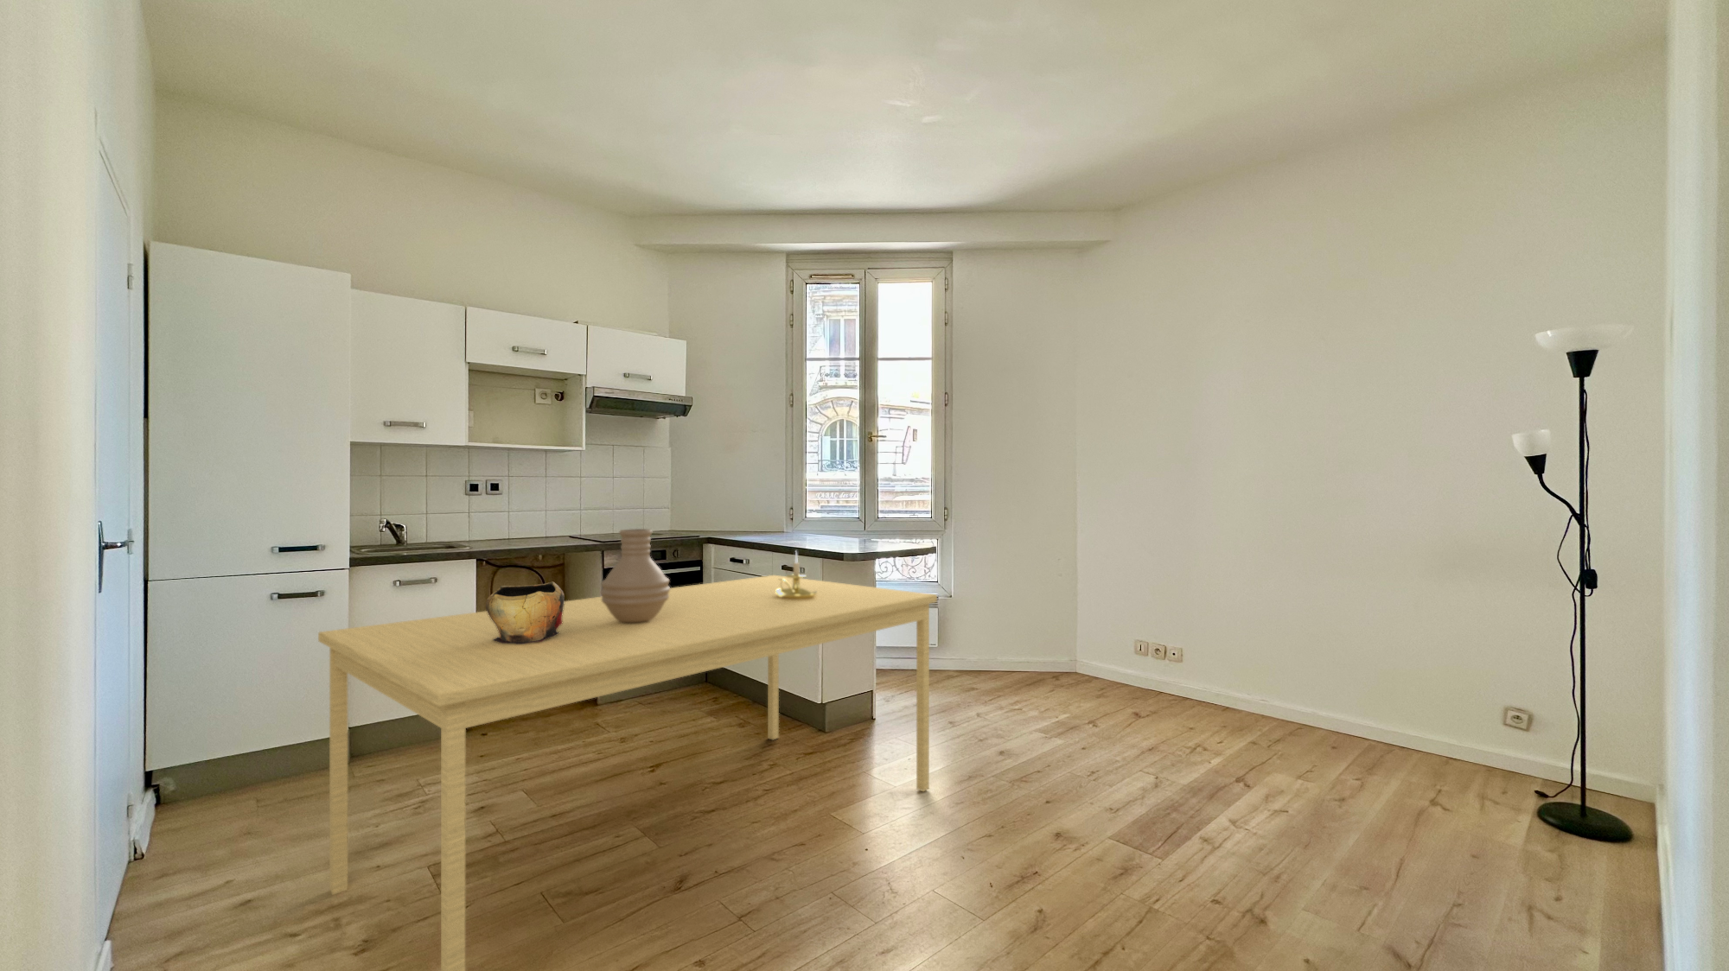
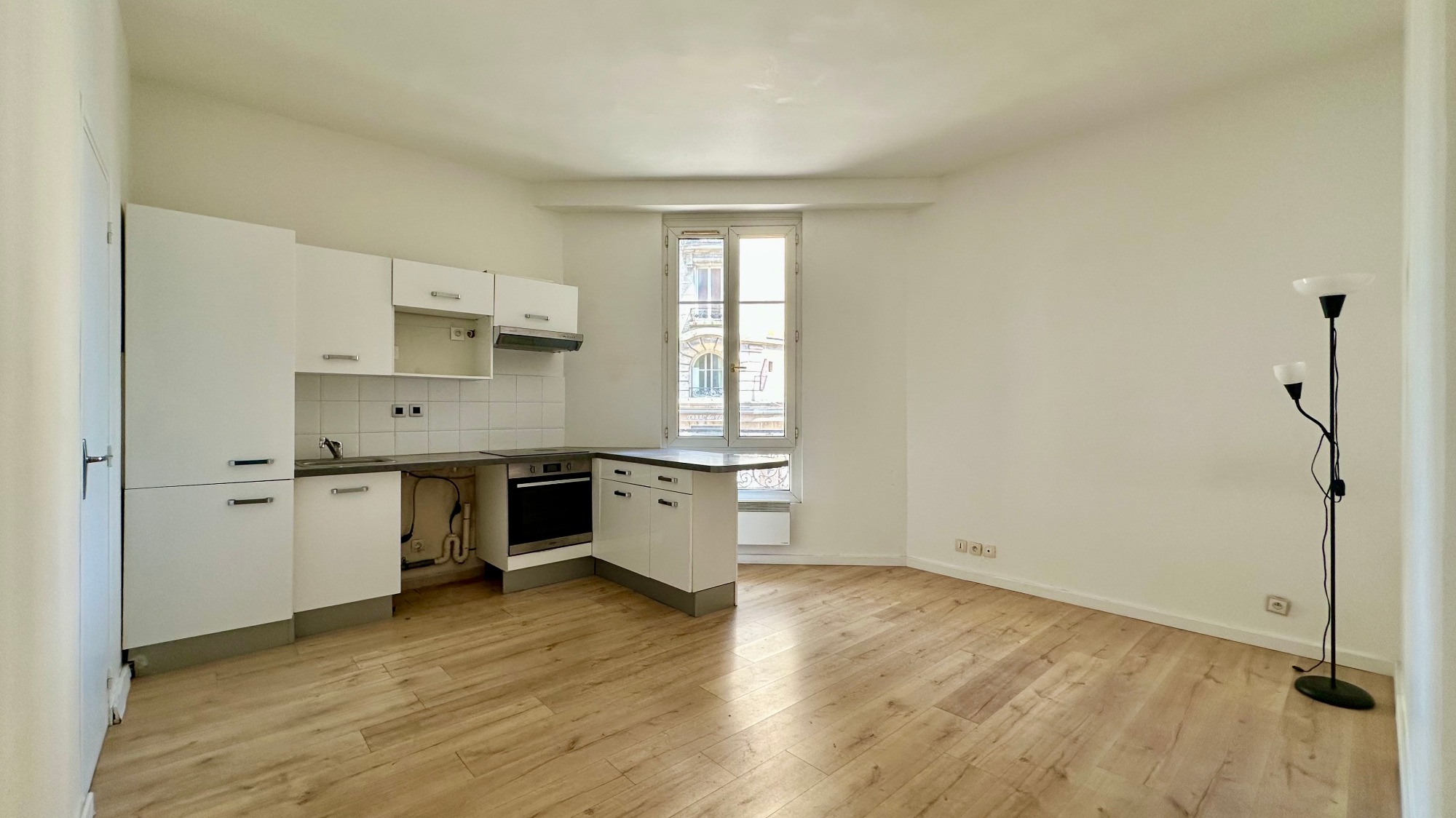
- candle holder [775,550,817,599]
- decorative bowl [484,580,565,645]
- vase [600,528,671,623]
- dining table [317,575,938,971]
